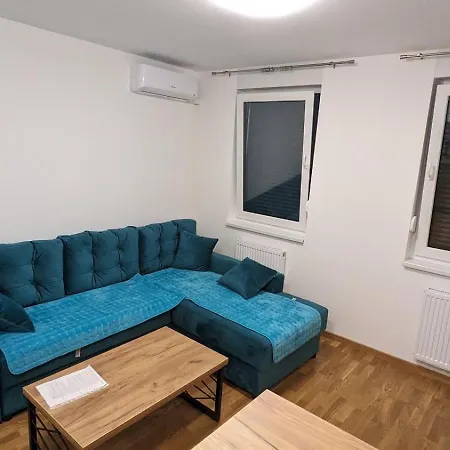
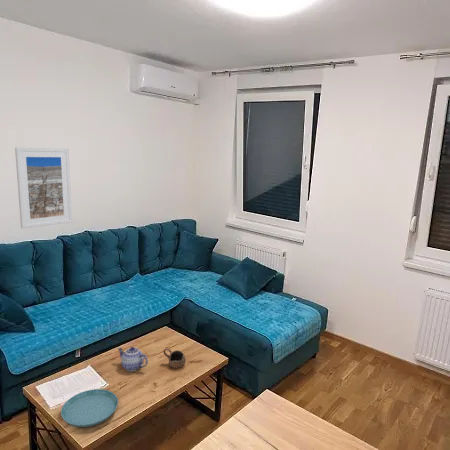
+ cup [163,347,187,369]
+ teapot [117,346,149,372]
+ saucer [60,388,119,428]
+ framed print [14,147,73,230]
